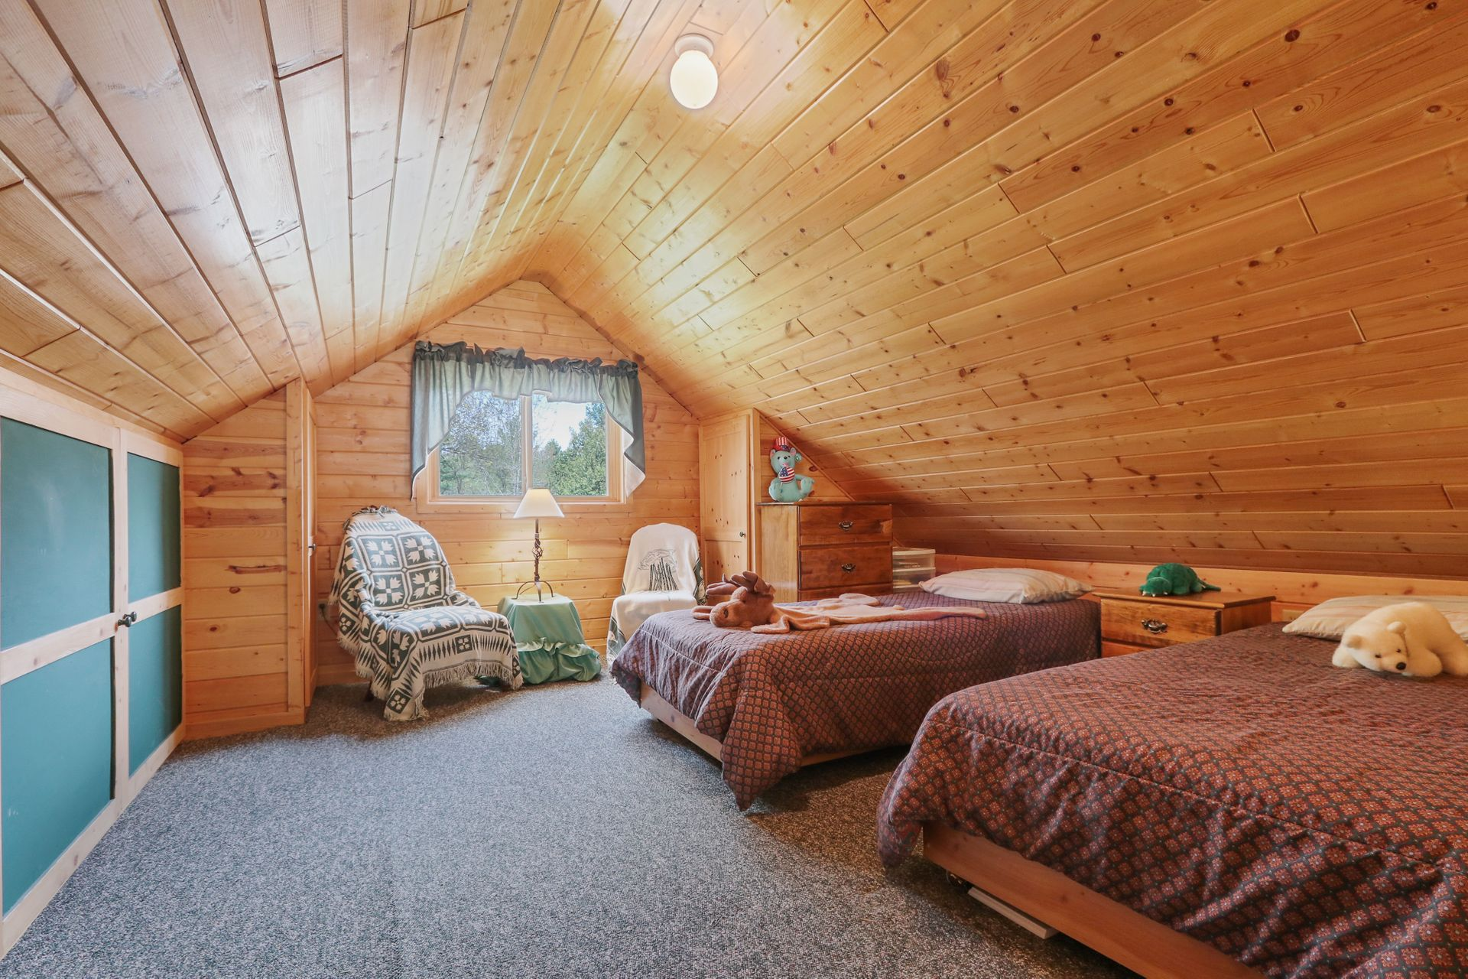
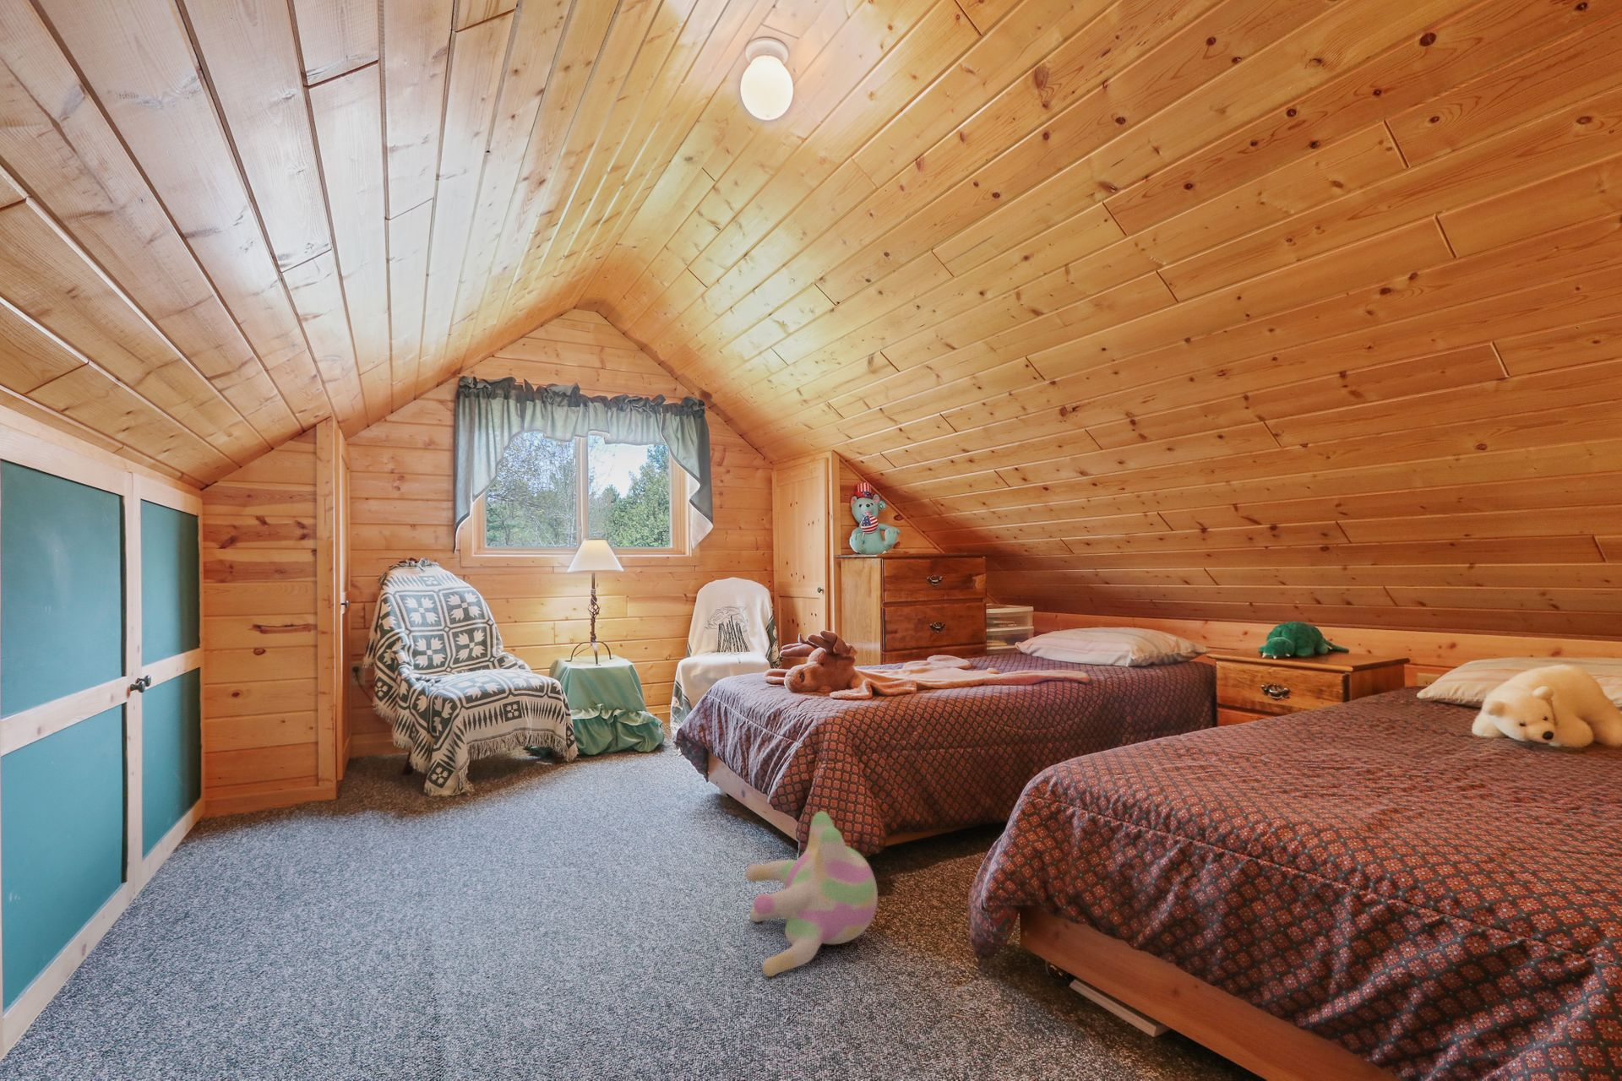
+ plush toy [745,810,879,978]
